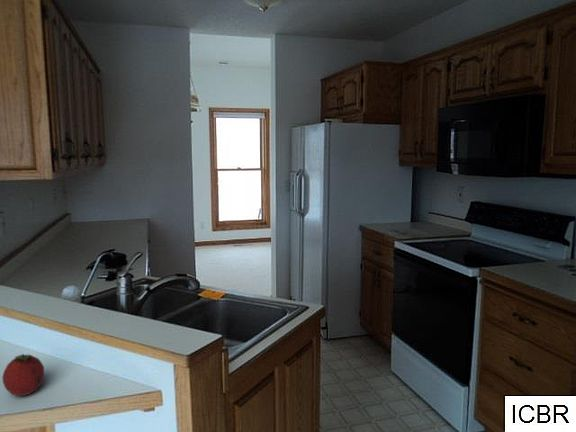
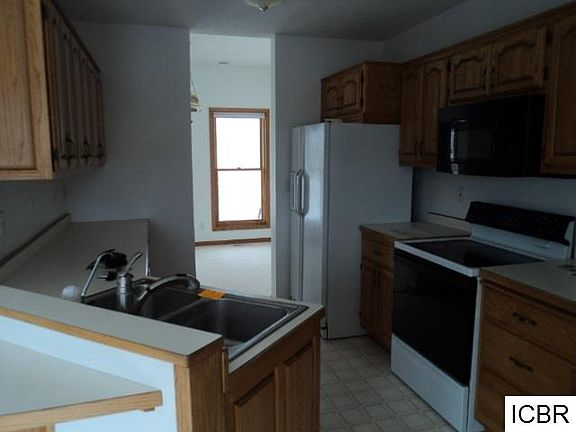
- fruit [1,353,45,397]
